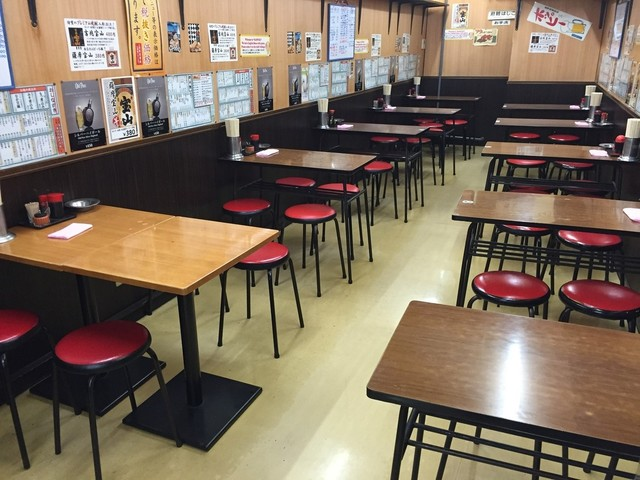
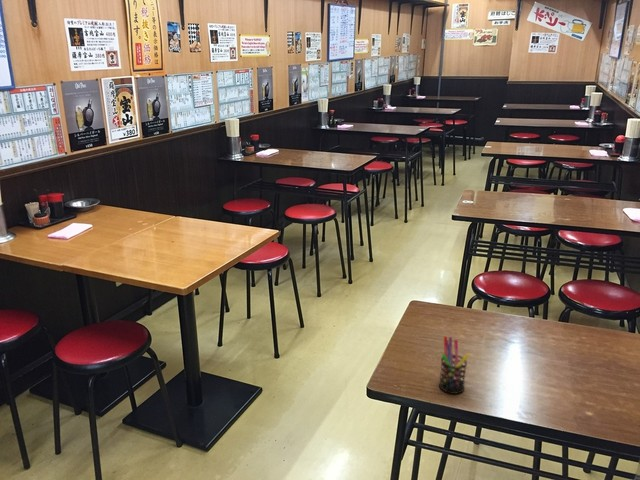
+ pen holder [438,335,471,395]
